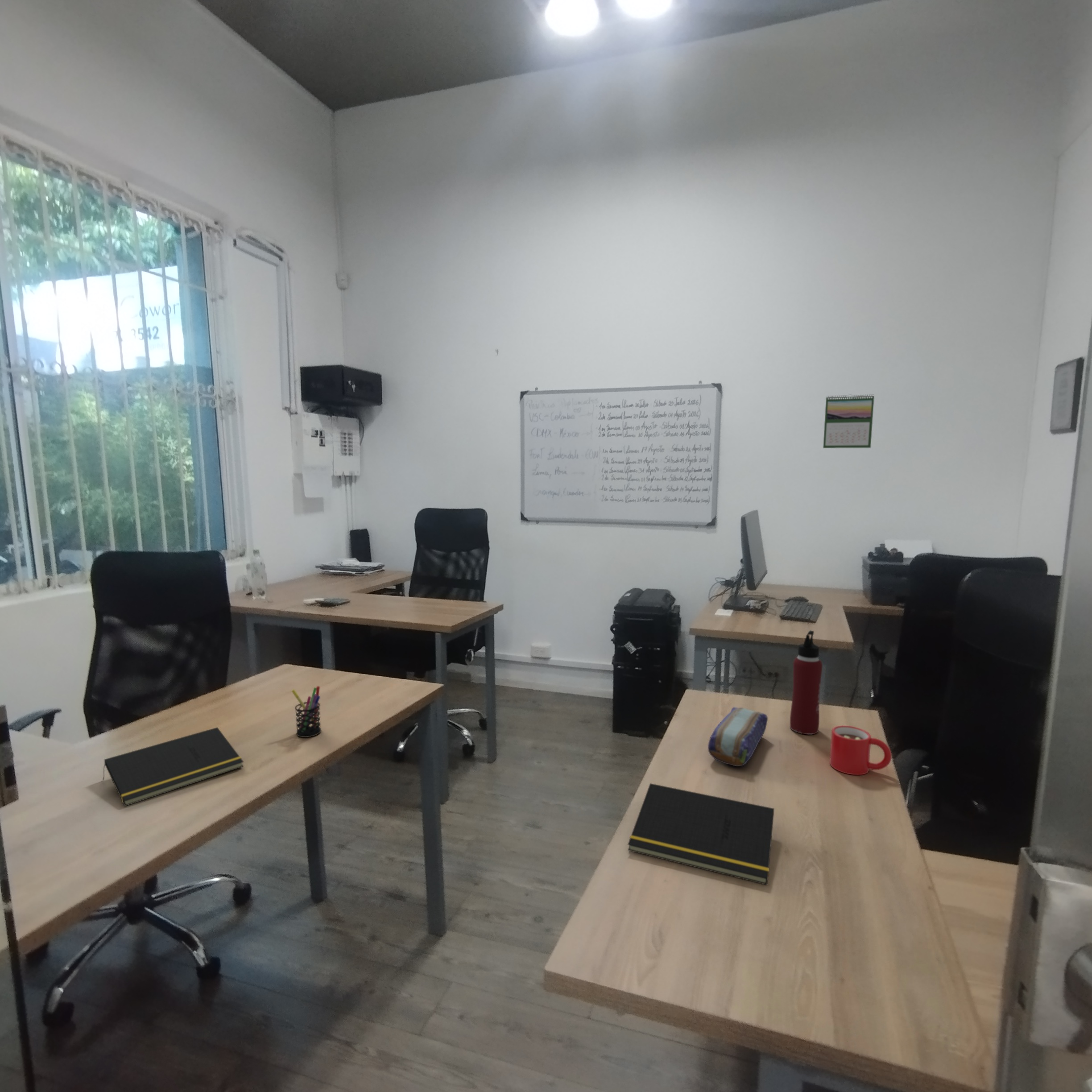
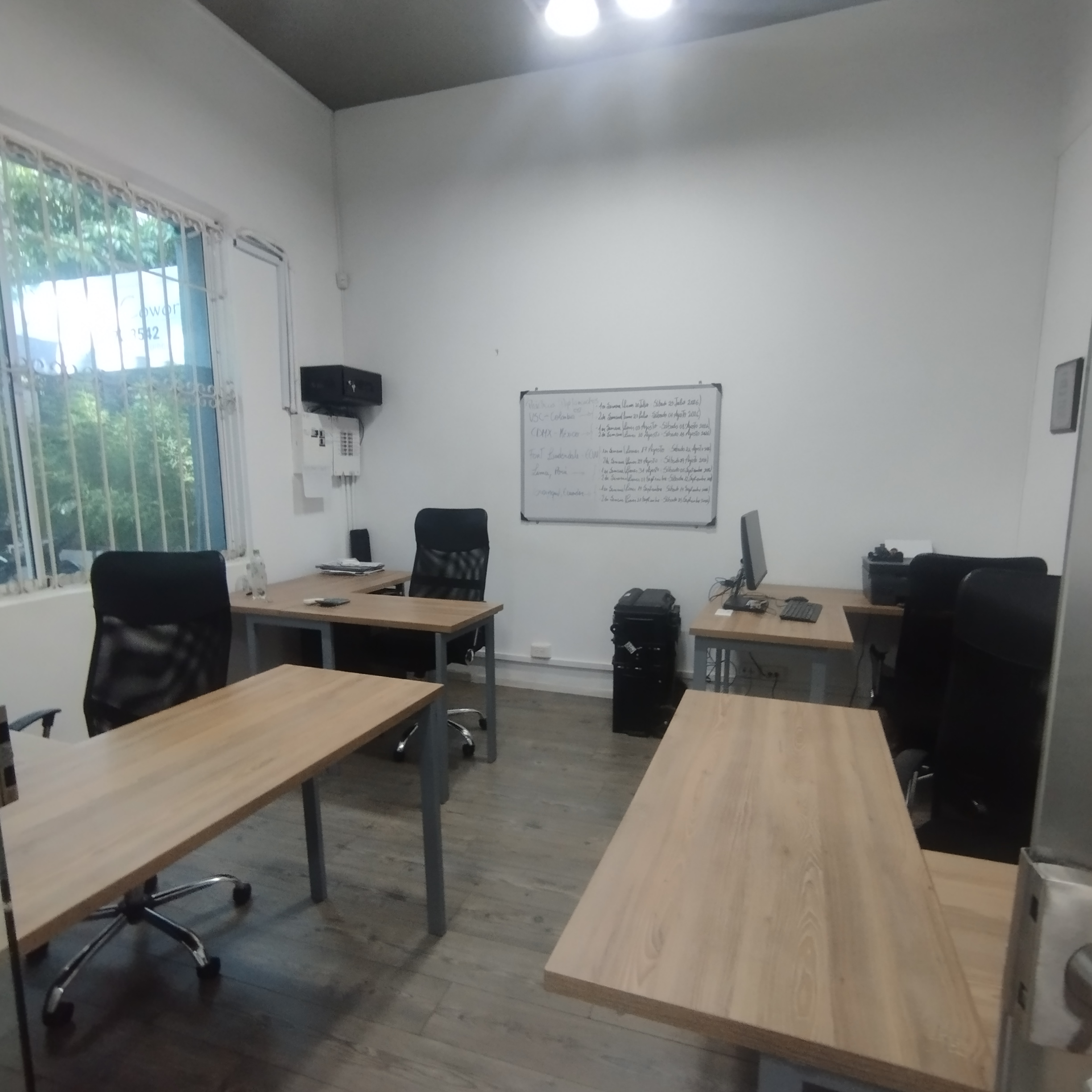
- calendar [823,393,875,449]
- mug [829,725,892,775]
- water bottle [790,630,823,735]
- notepad [102,727,244,807]
- pen holder [291,686,322,738]
- pencil case [707,707,768,767]
- notepad [628,783,775,885]
